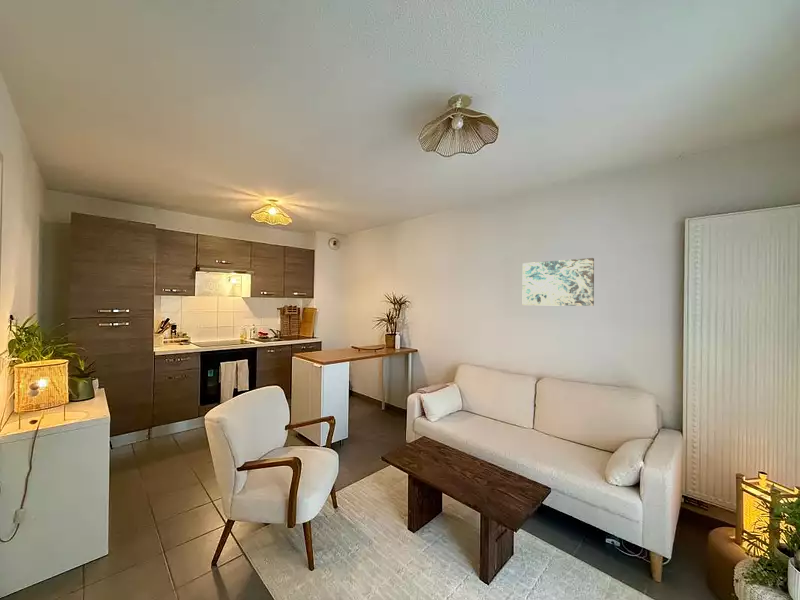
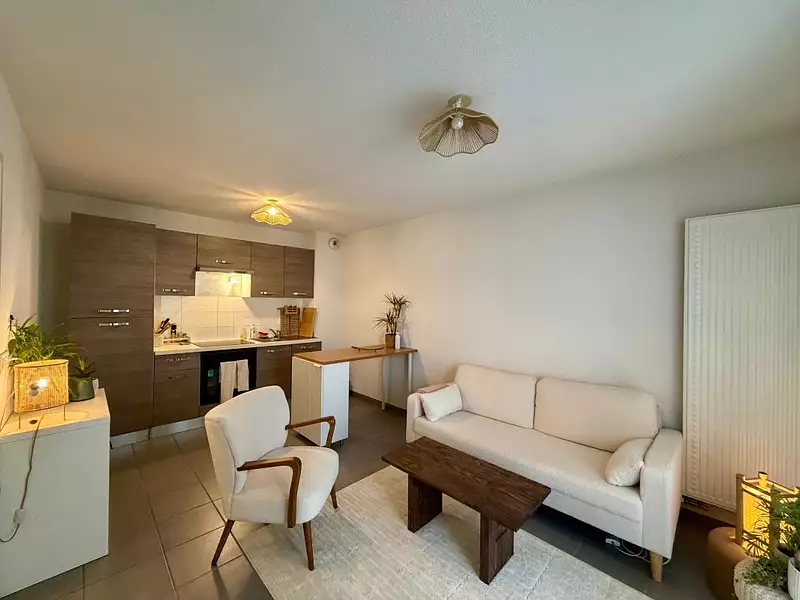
- wall art [522,257,595,307]
